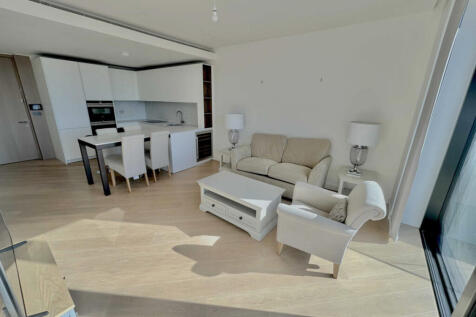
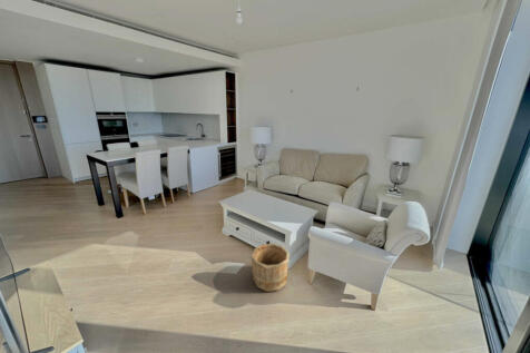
+ wooden bucket [249,243,291,293]
